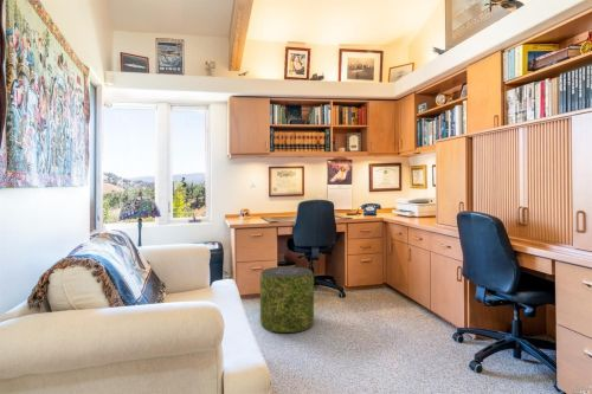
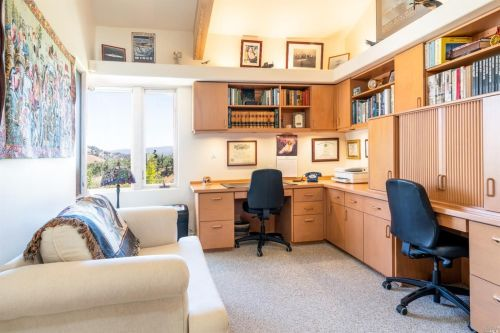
- pouf [259,265,315,334]
